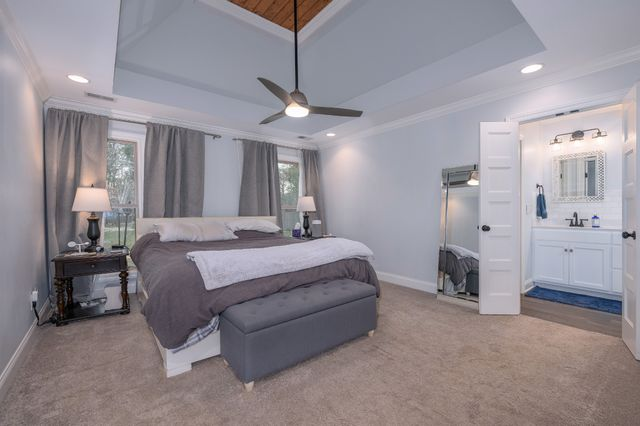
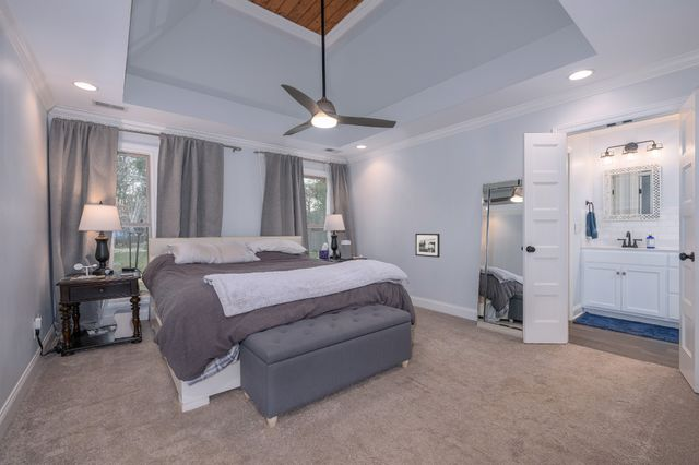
+ picture frame [414,233,441,259]
